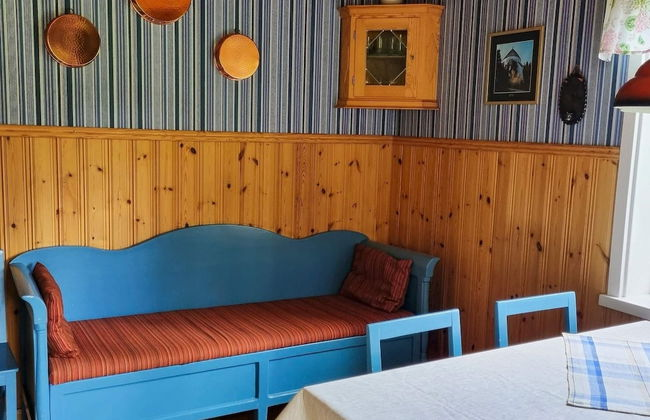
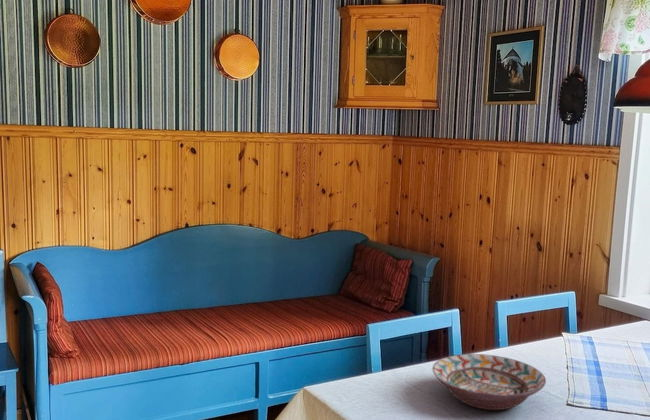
+ decorative bowl [431,353,547,411]
